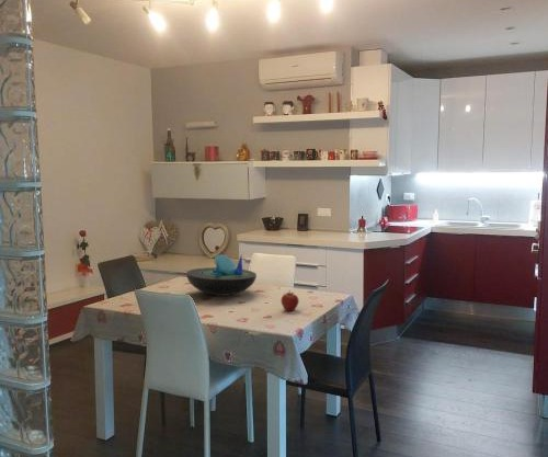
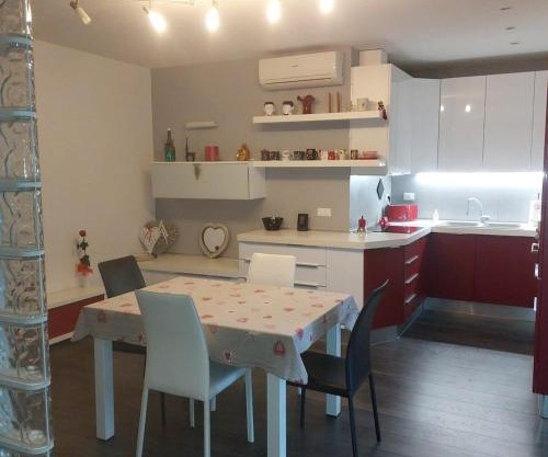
- decorative bowl [185,253,258,297]
- apple [281,289,300,312]
